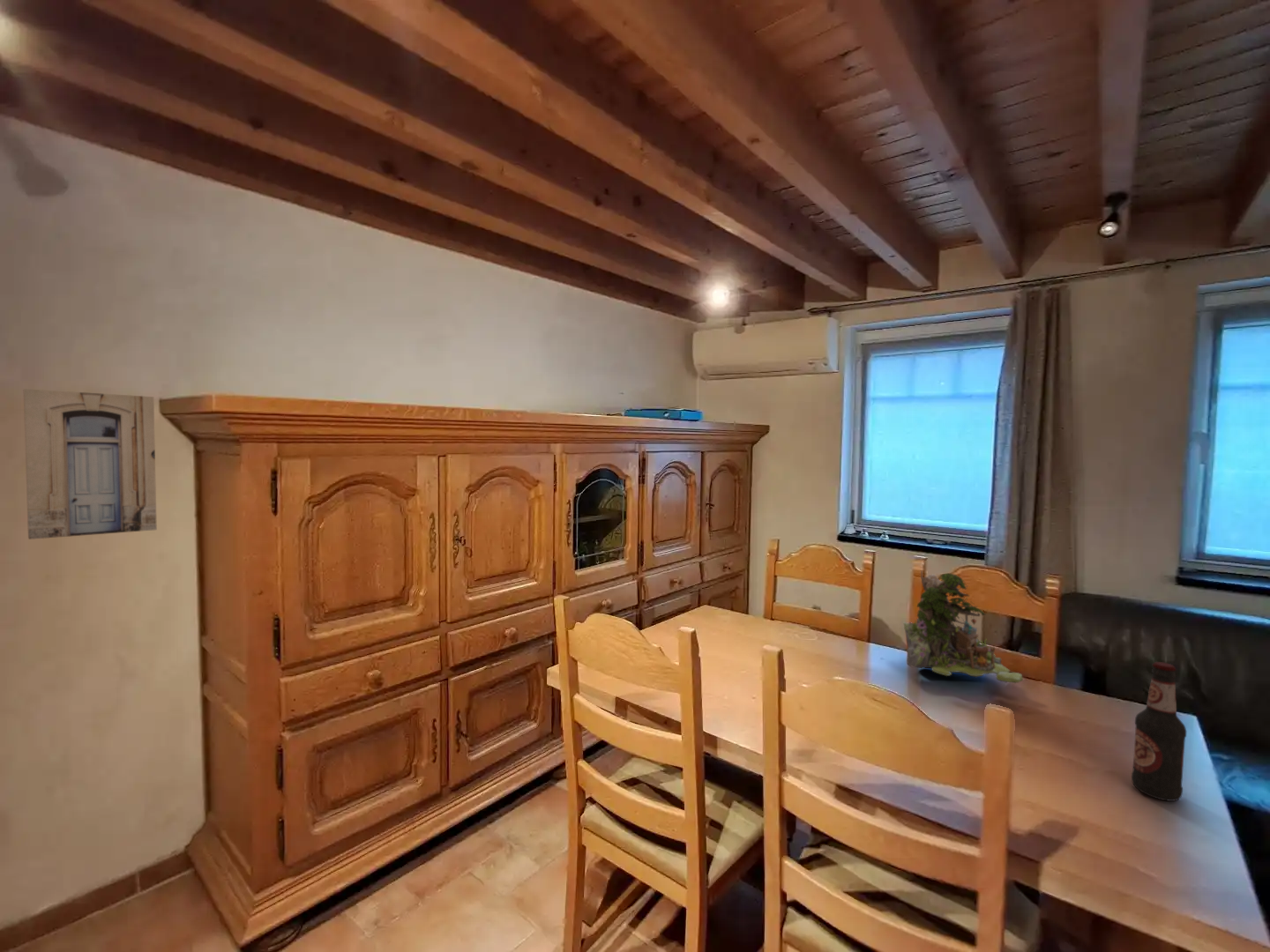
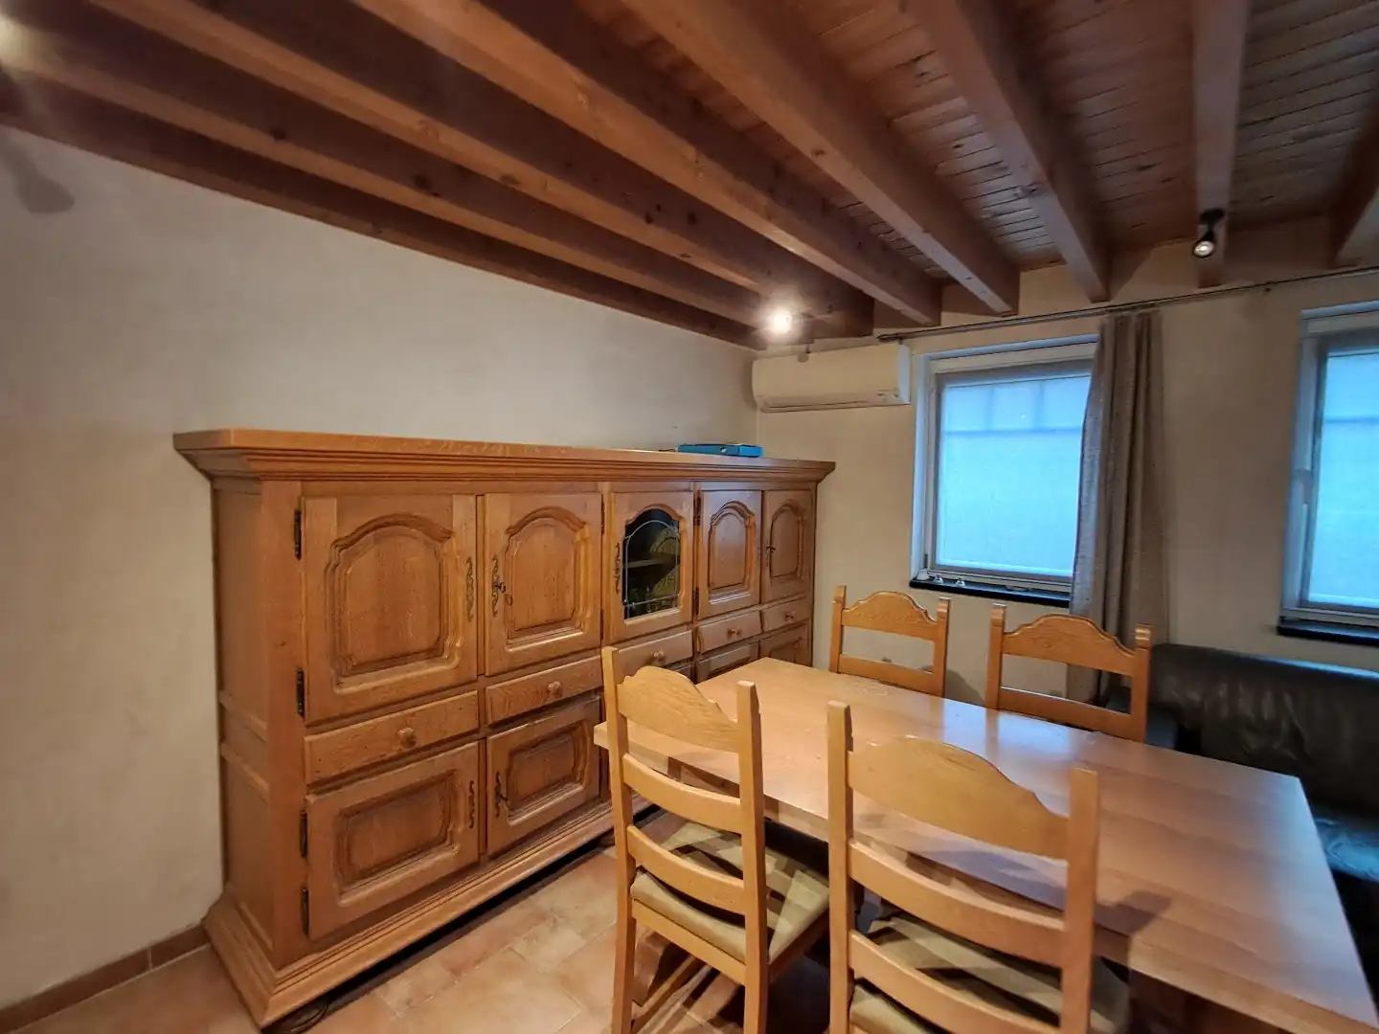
- plant [903,569,1024,684]
- wall art [23,388,158,540]
- bottle [1131,661,1187,802]
